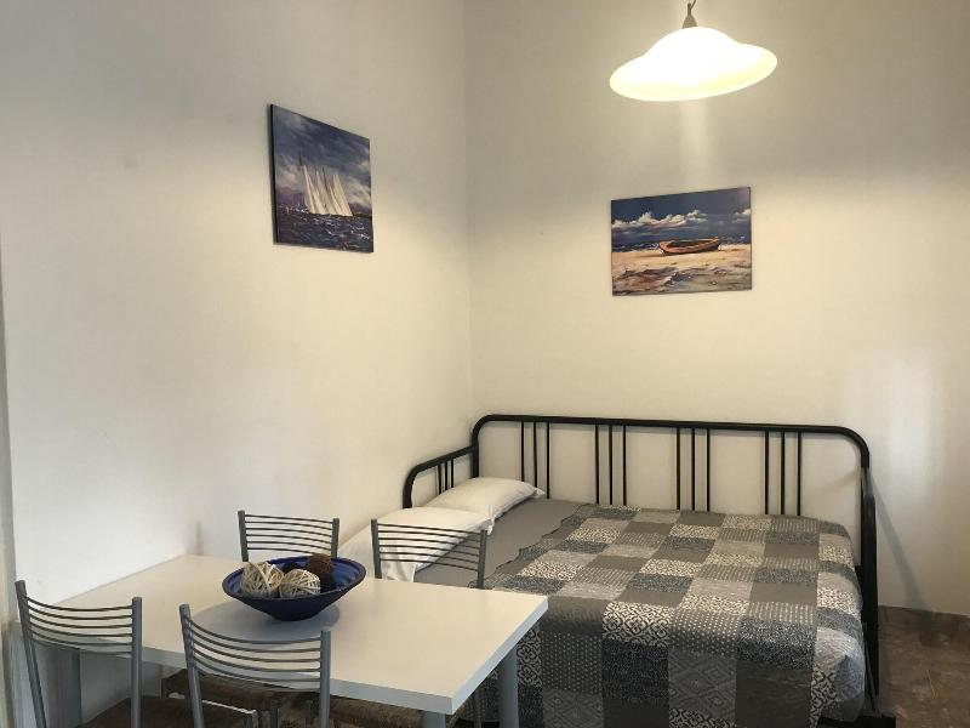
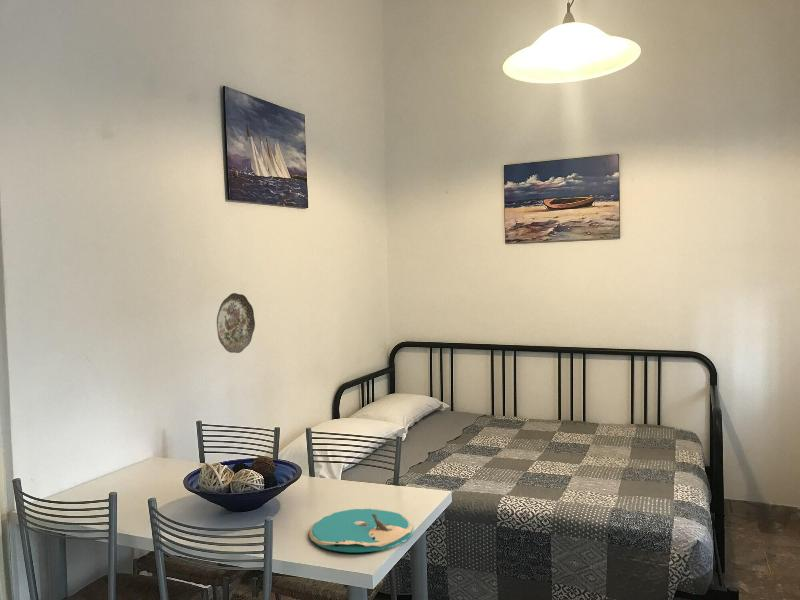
+ decorative plate [216,292,256,354]
+ plate [308,508,414,553]
